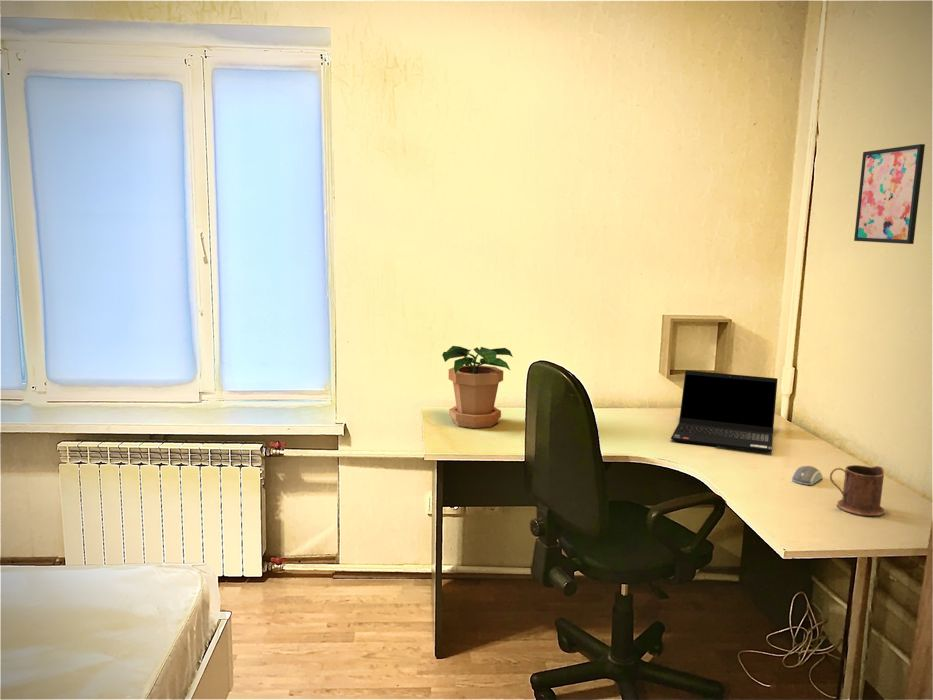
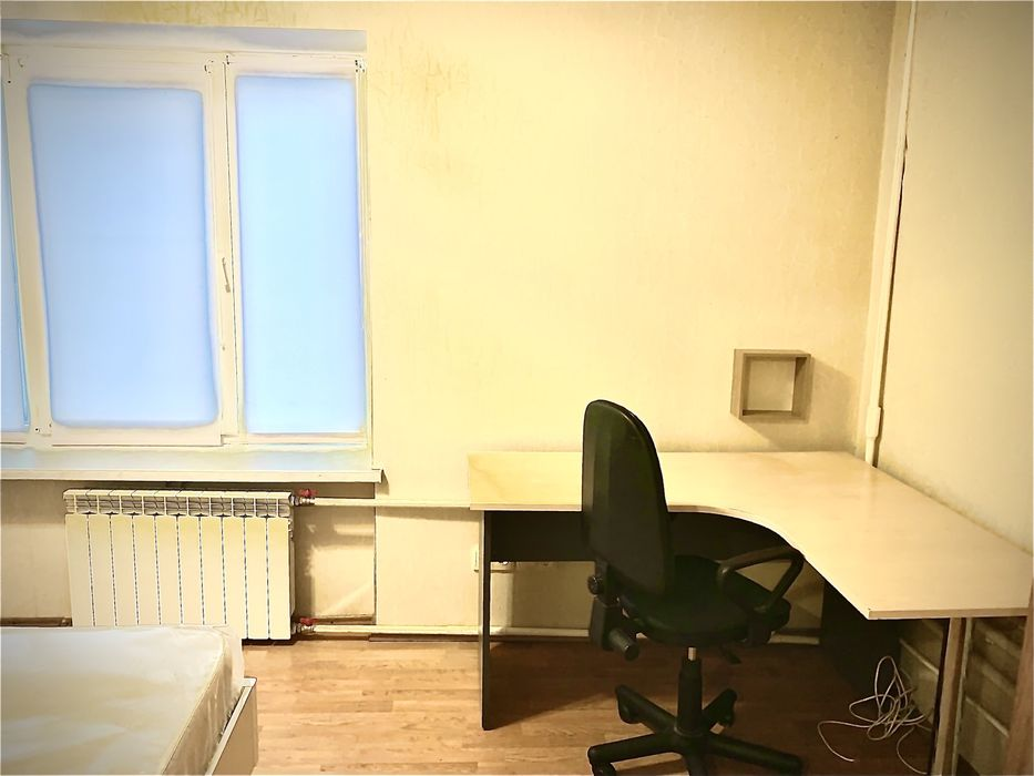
- potted plant [441,345,514,429]
- computer mouse [791,465,823,486]
- mug [829,464,885,517]
- laptop computer [670,369,778,453]
- wall art [853,143,926,245]
